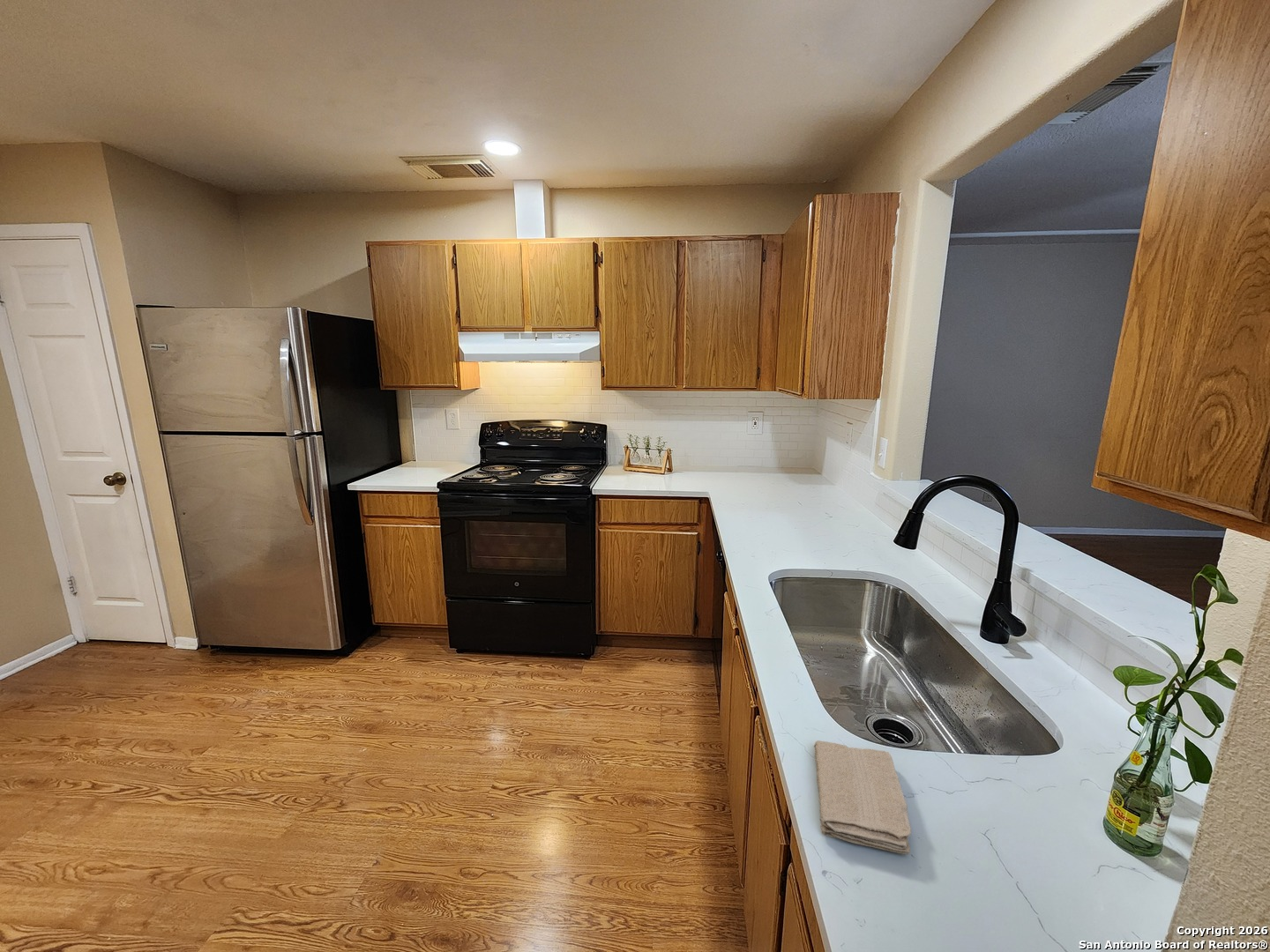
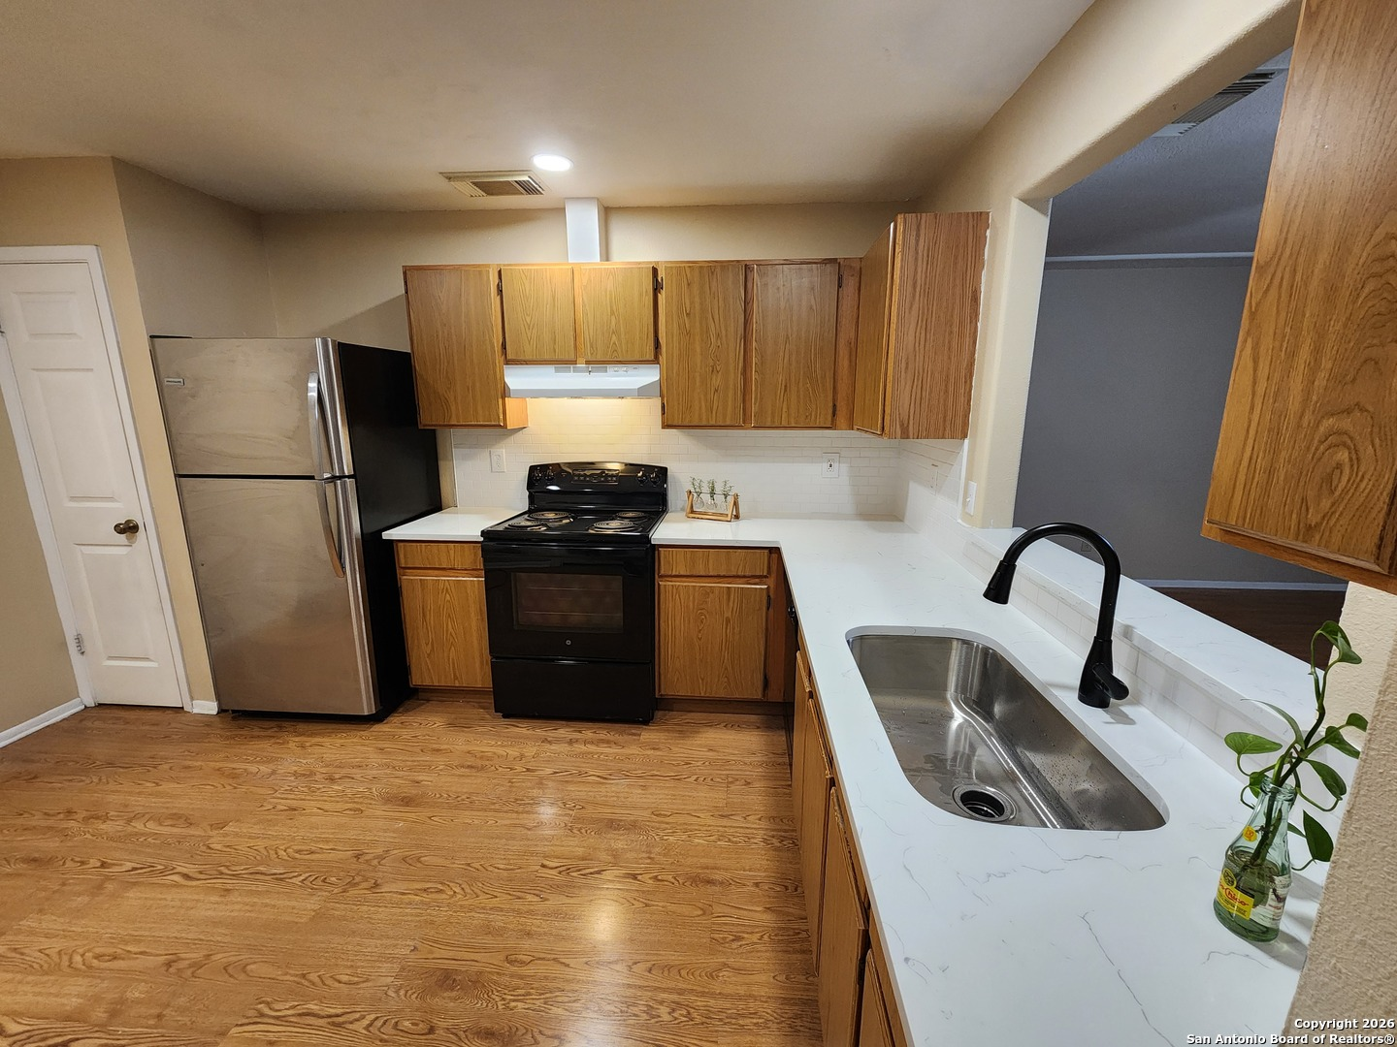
- washcloth [813,740,912,855]
